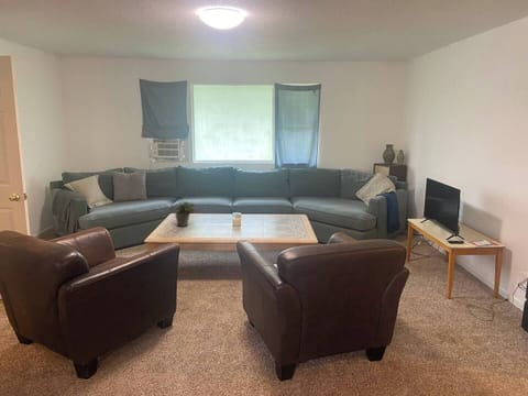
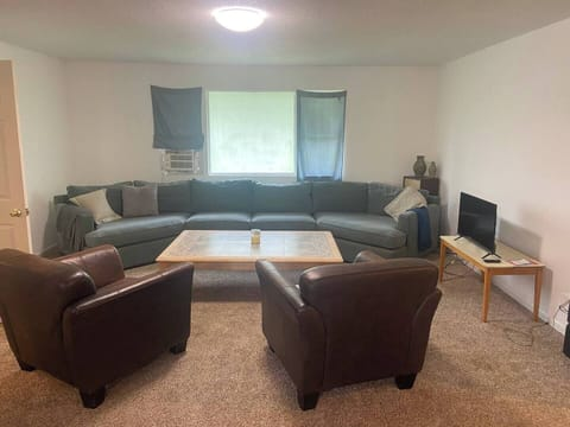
- potted plant [173,199,196,228]
